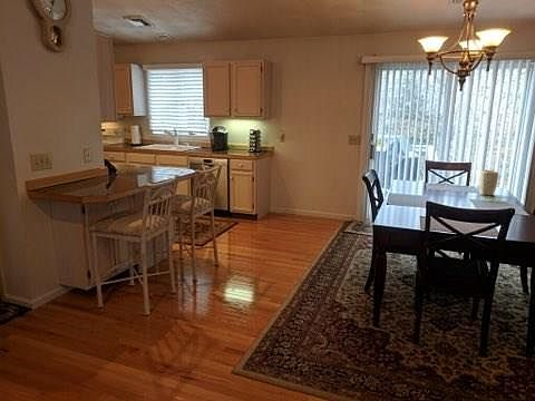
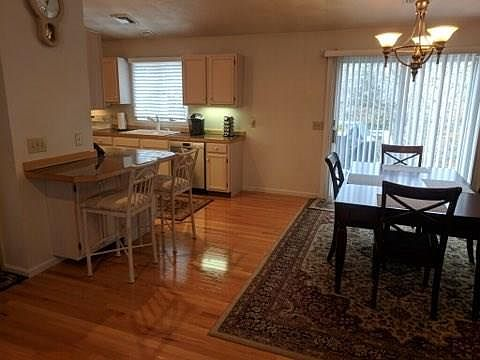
- plant pot [478,169,499,196]
